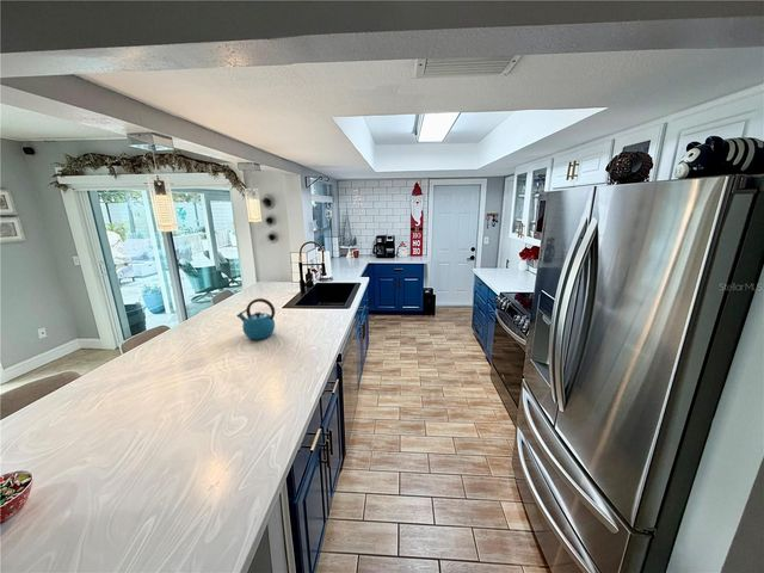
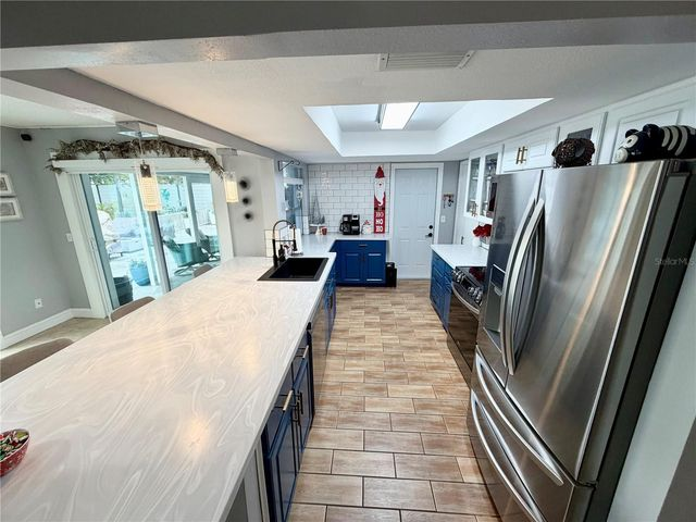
- kettle [235,297,276,340]
